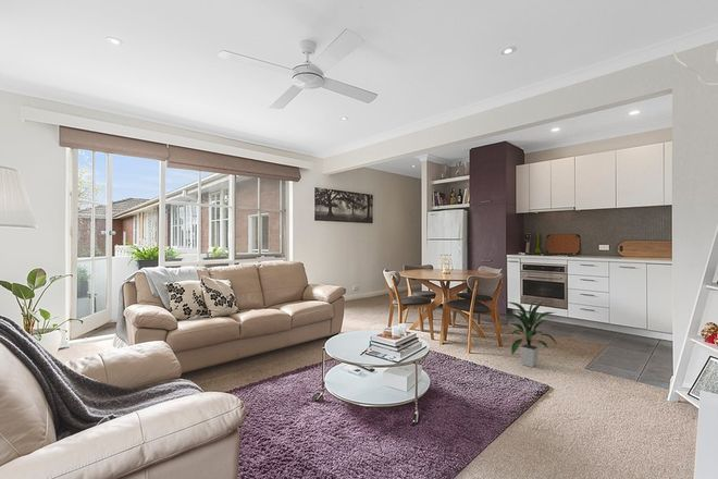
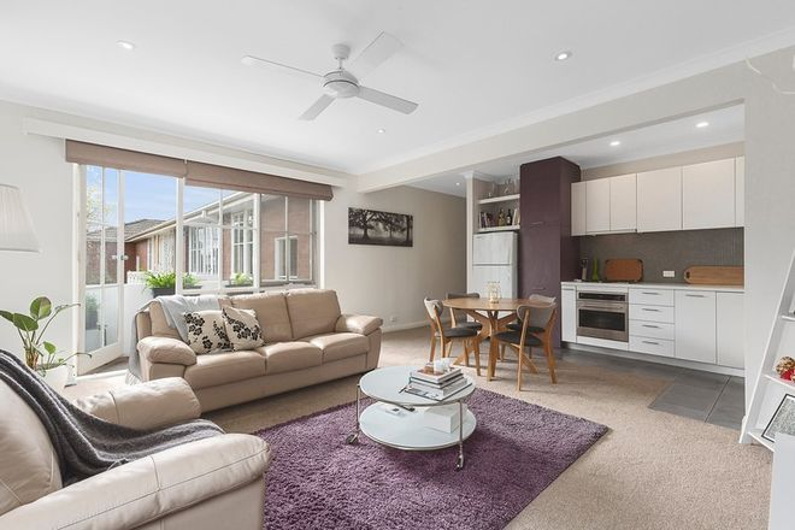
- indoor plant [504,299,558,368]
